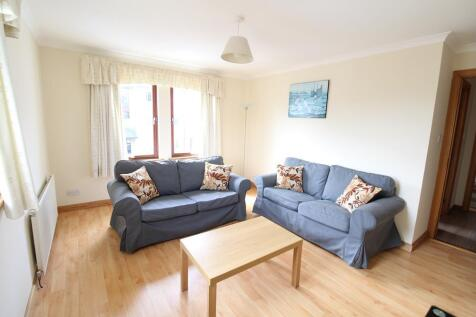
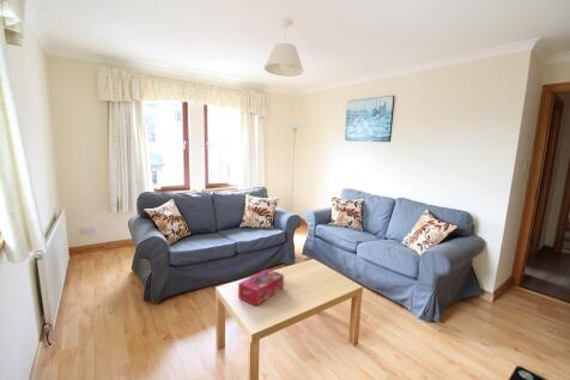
+ tissue box [237,267,285,307]
